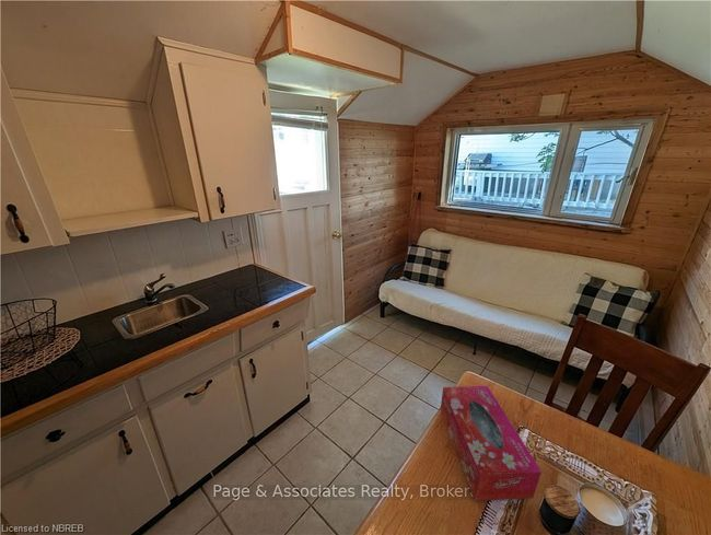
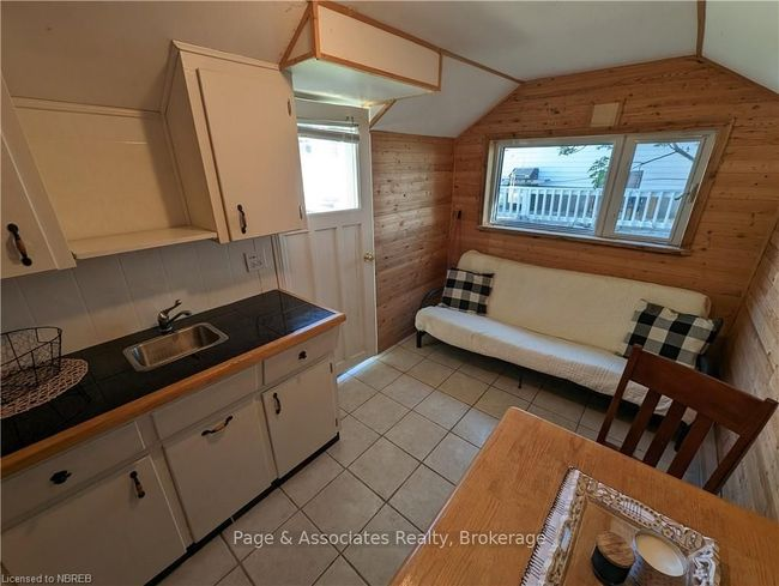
- tissue box [440,385,543,502]
